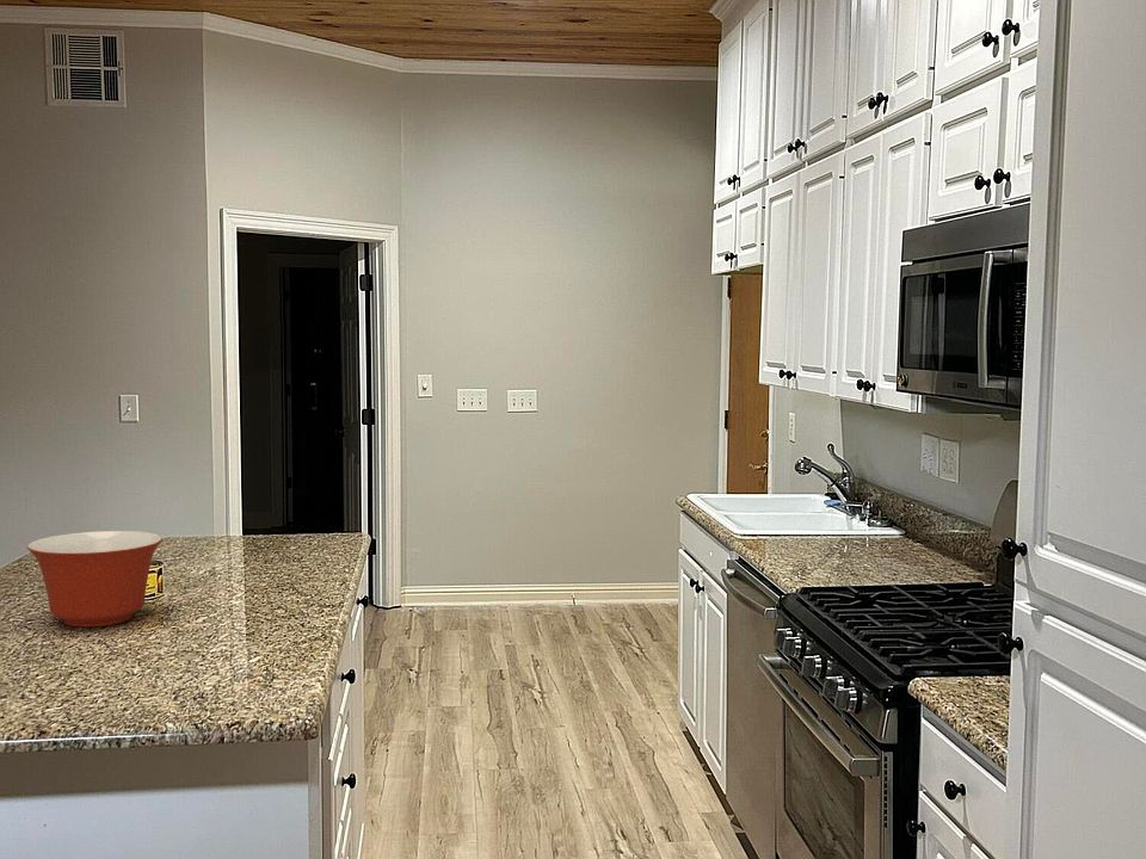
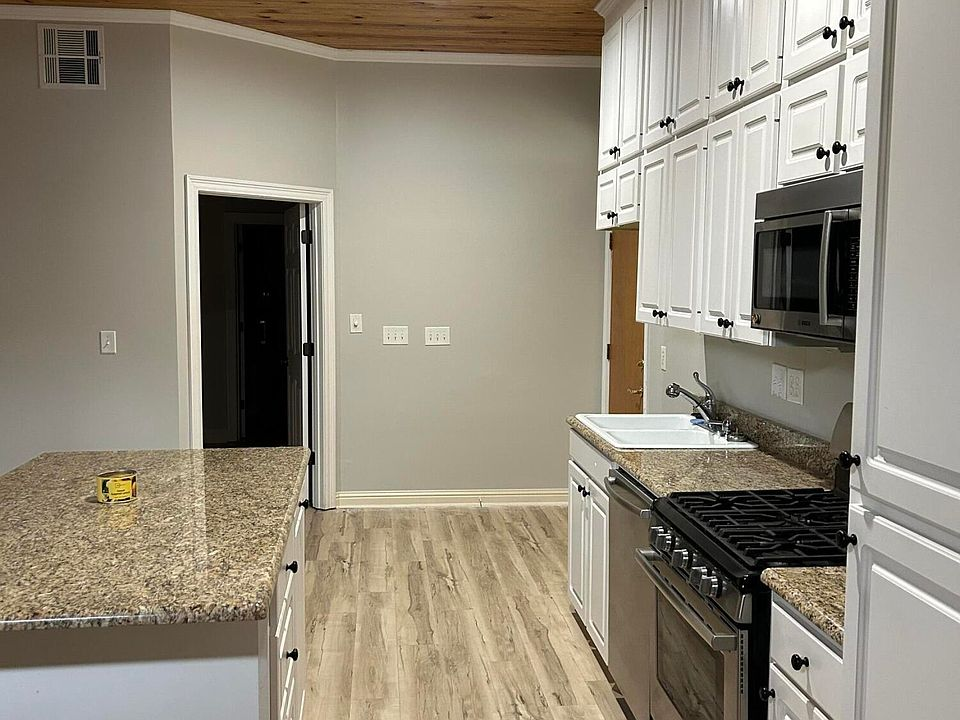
- mixing bowl [26,530,164,629]
